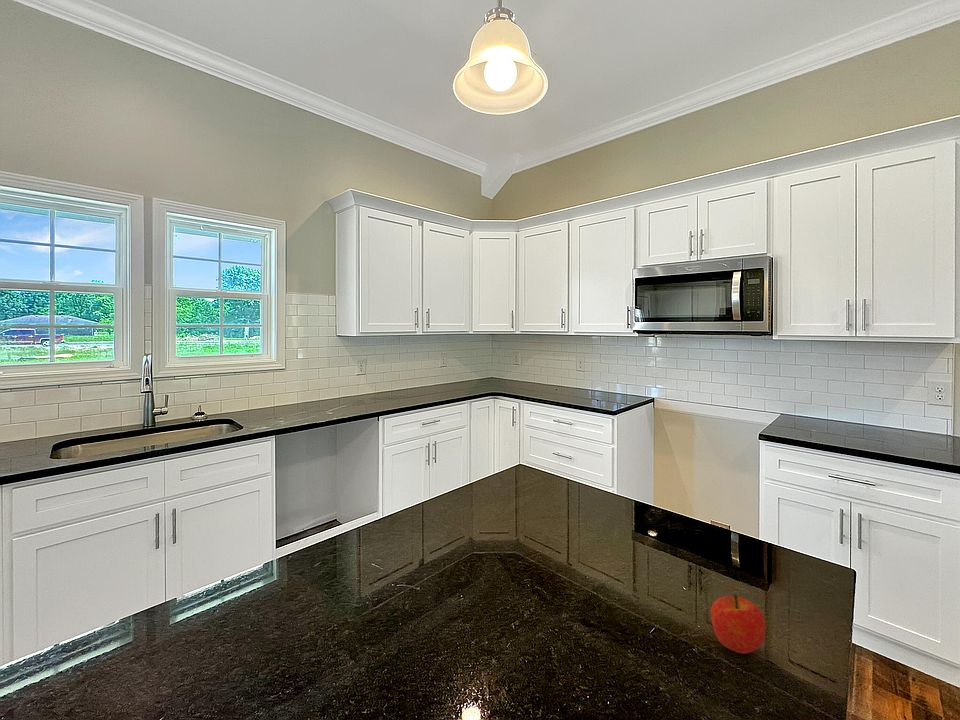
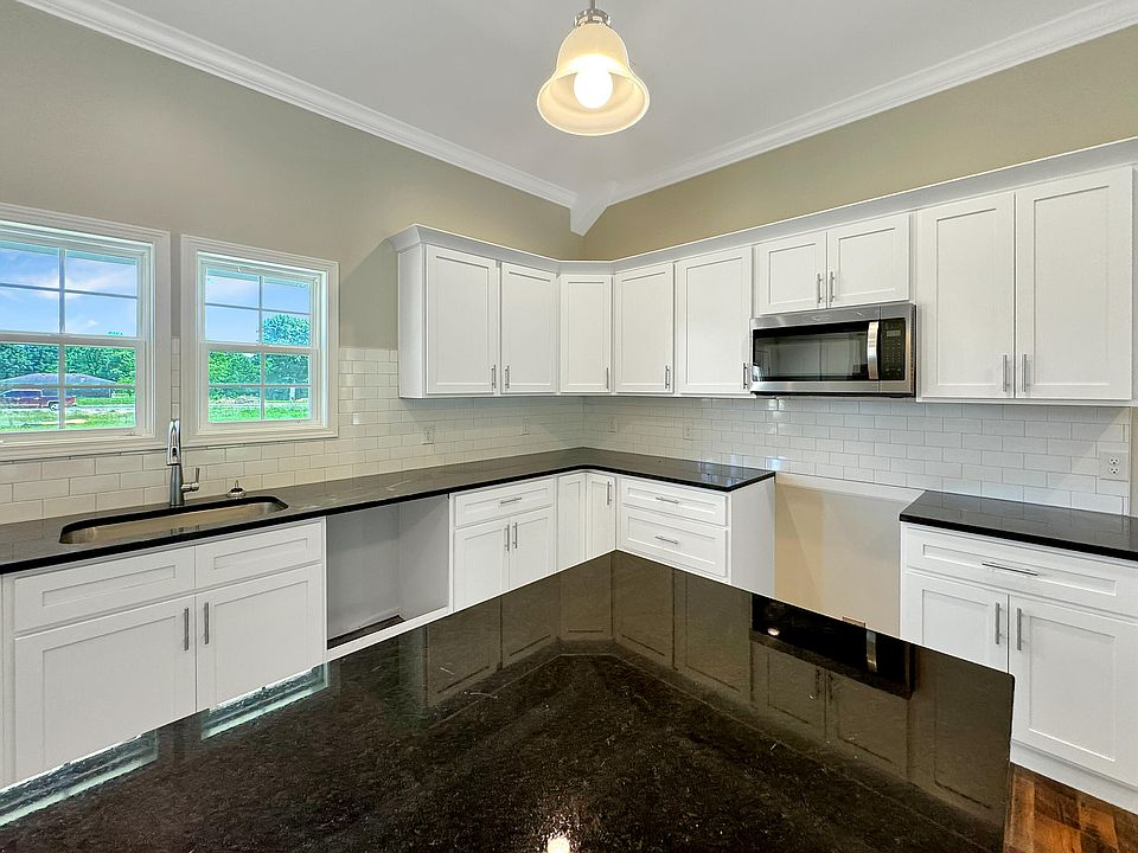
- fruit [710,594,767,655]
